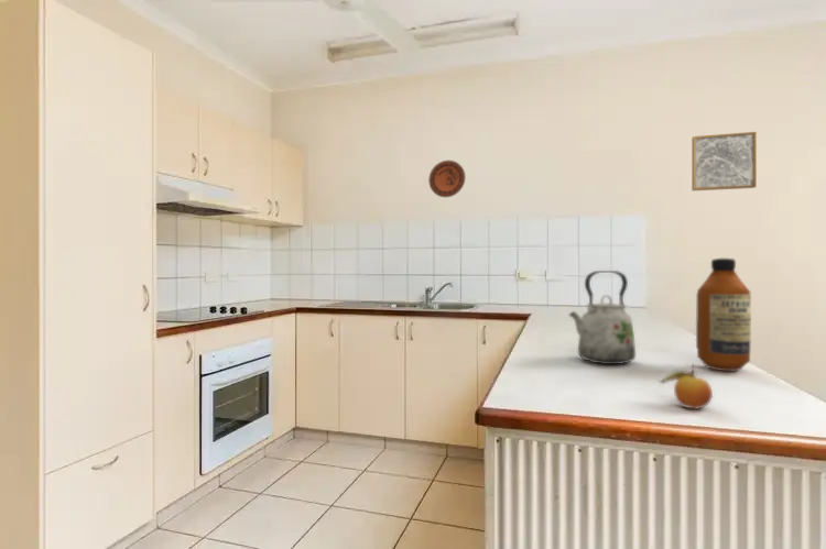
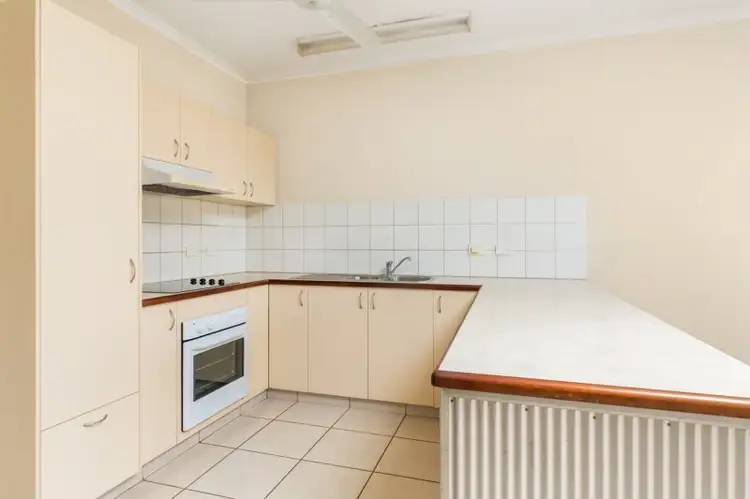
- kettle [568,270,637,365]
- bottle [695,257,752,372]
- decorative plate [427,160,466,198]
- wall art [691,131,758,191]
- fruit [659,363,714,410]
